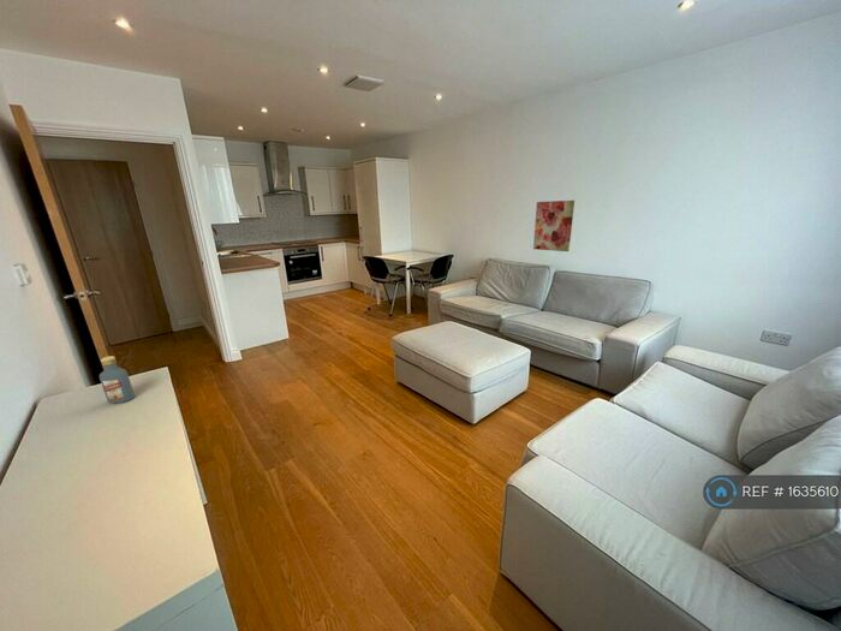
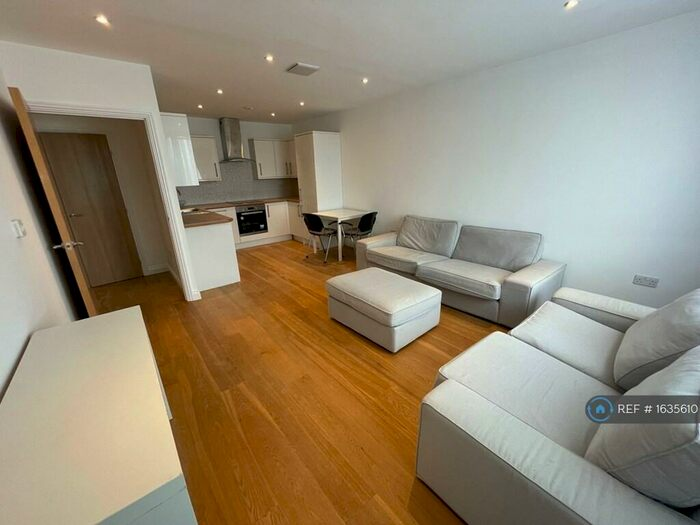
- wall art [532,200,575,252]
- vodka [99,355,136,404]
